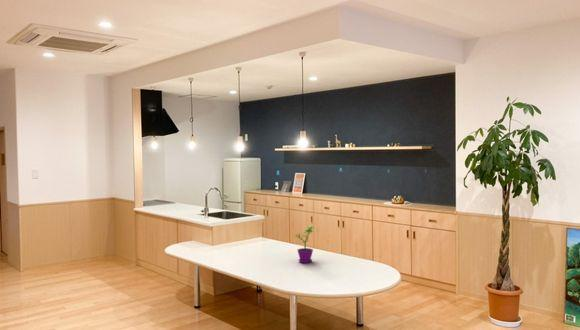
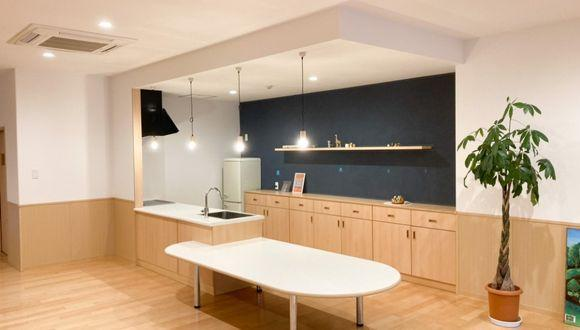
- flower pot [293,226,314,264]
